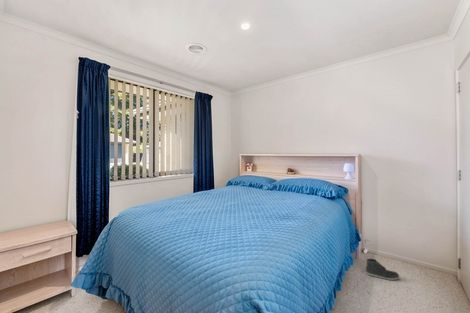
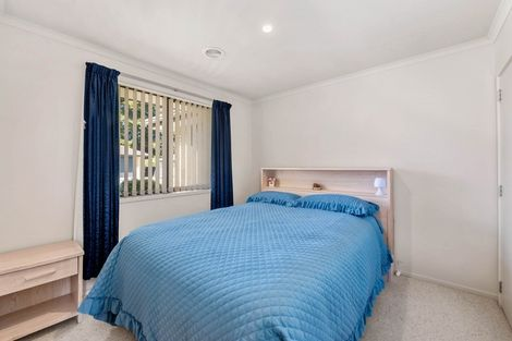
- sneaker [365,258,400,281]
